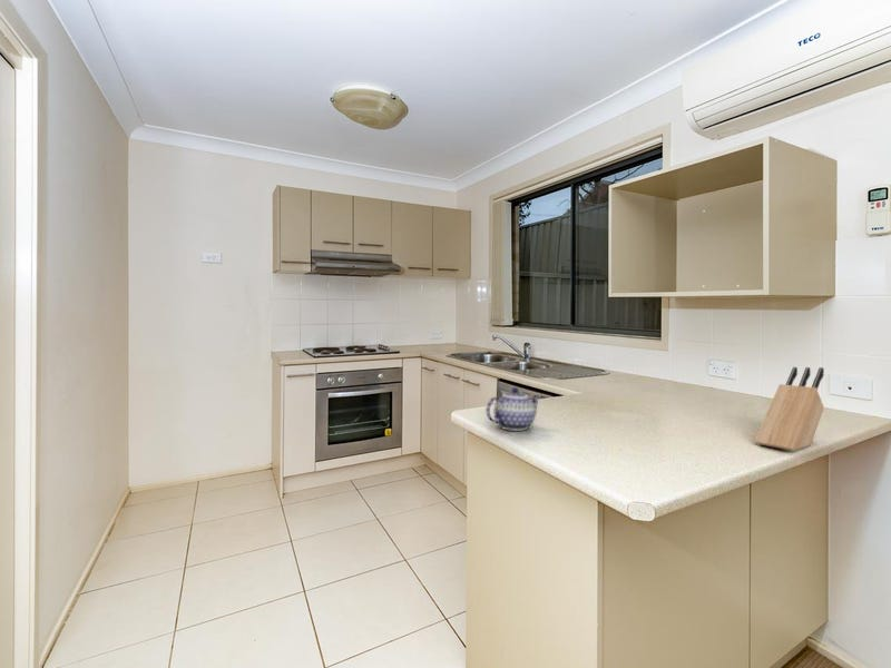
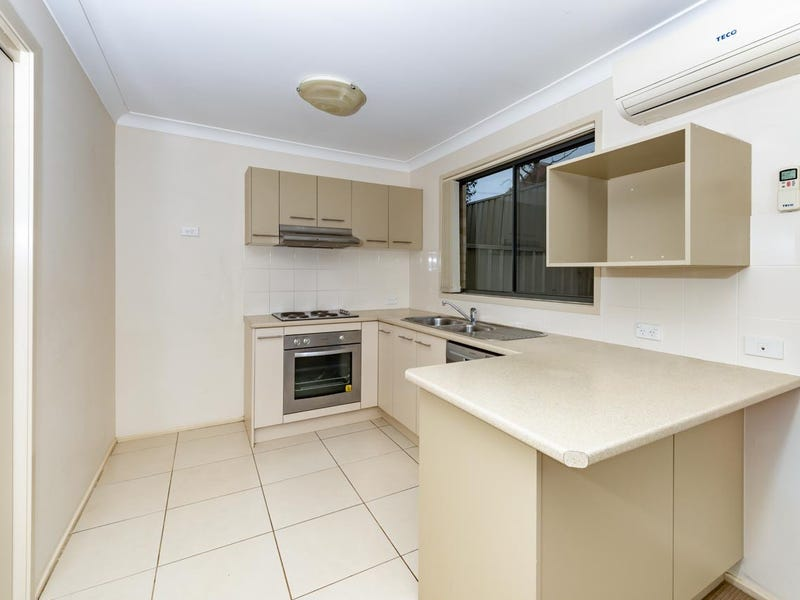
- knife block [754,366,825,452]
- teapot [484,386,541,432]
